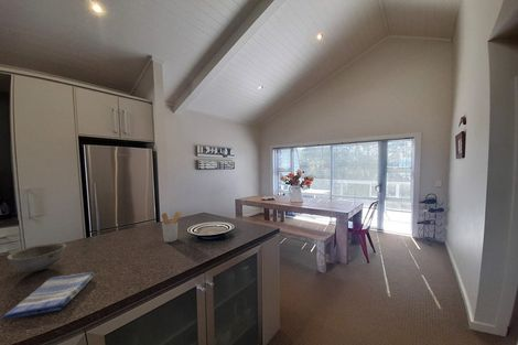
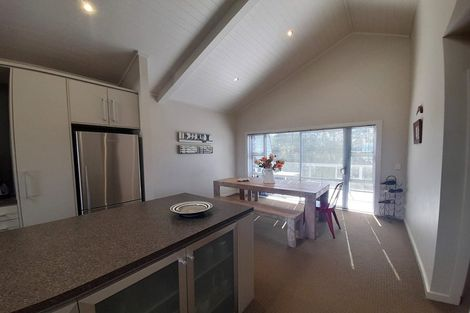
- bowl [6,242,67,273]
- dish towel [0,271,96,320]
- utensil holder [161,211,183,244]
